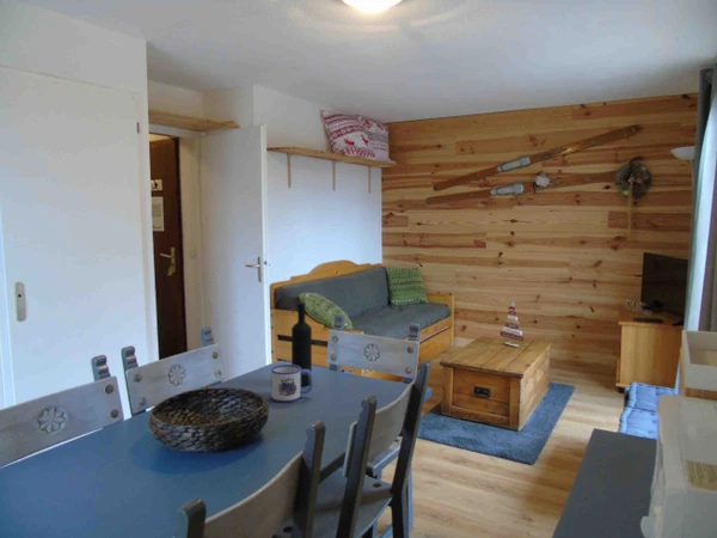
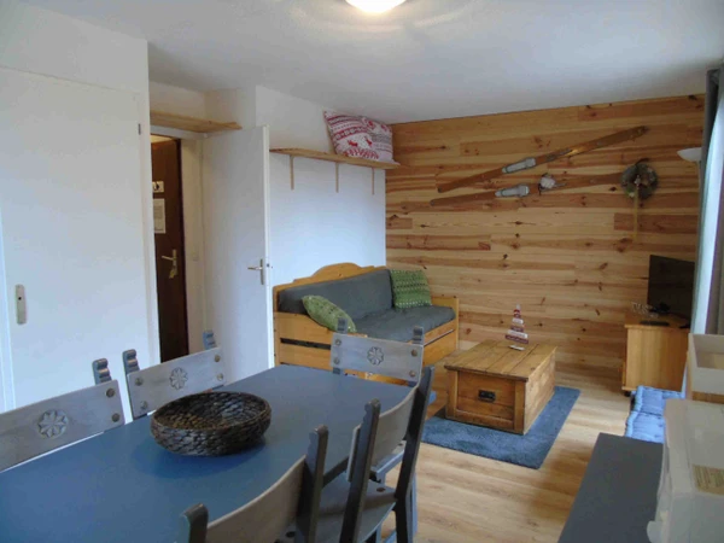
- mug [270,363,314,403]
- wine bottle [290,301,313,387]
